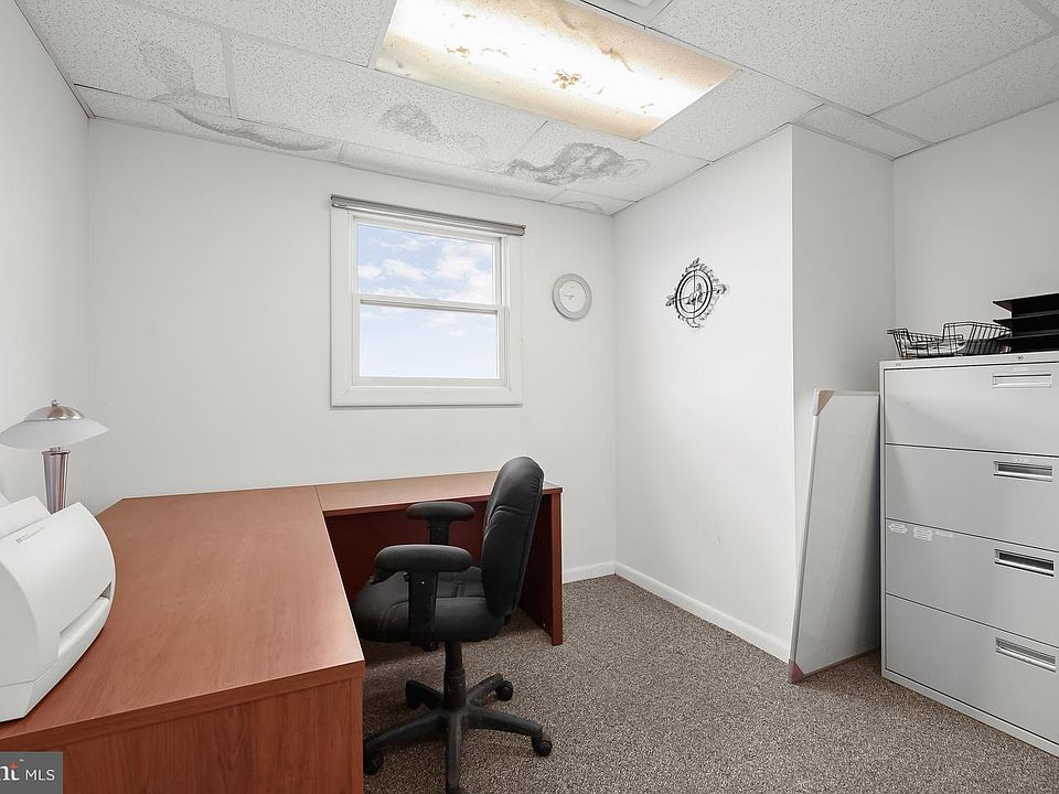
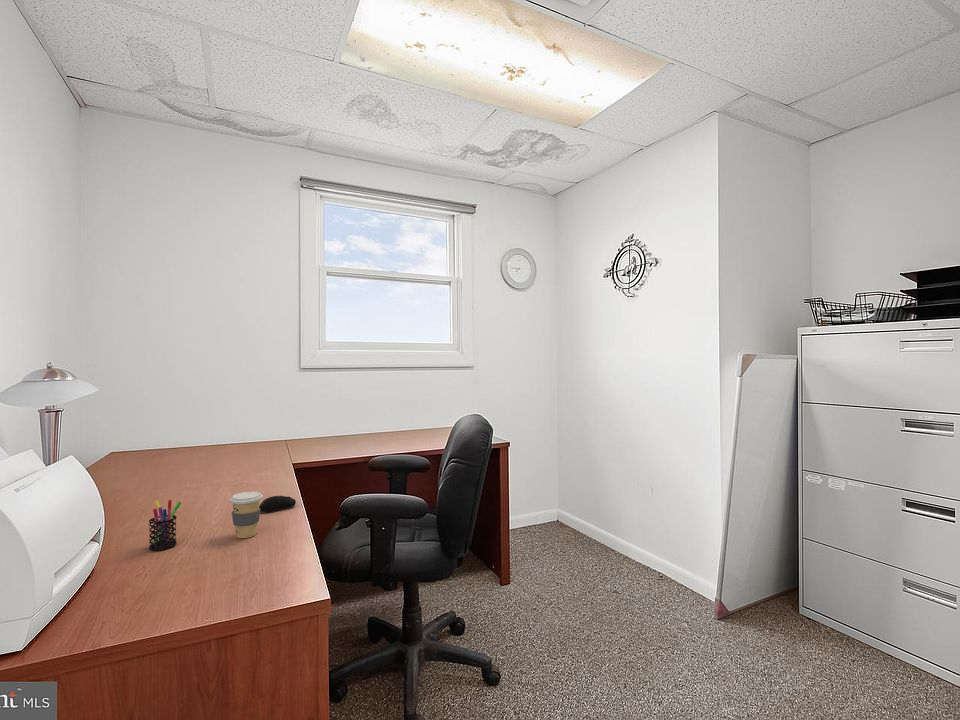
+ computer mouse [259,495,297,513]
+ coffee cup [229,491,264,539]
+ pen holder [148,499,182,552]
